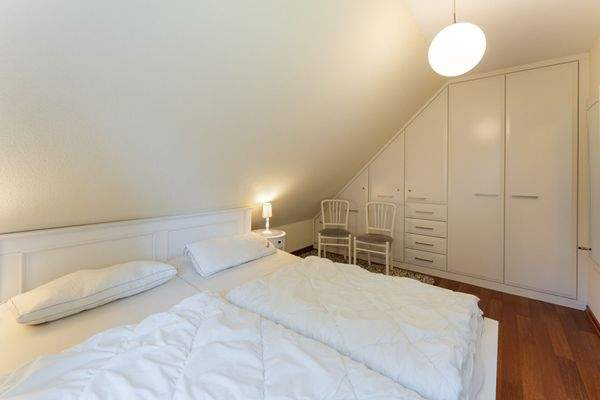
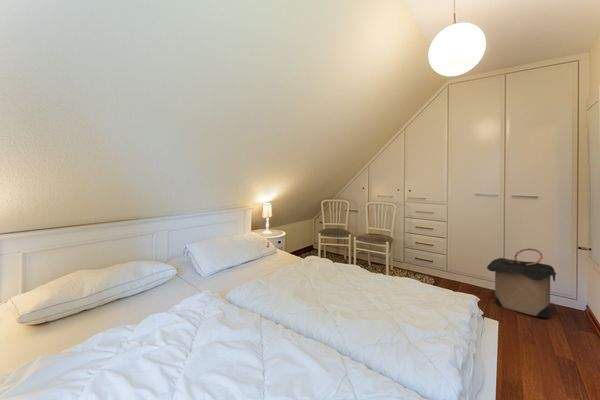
+ laundry hamper [486,247,558,319]
